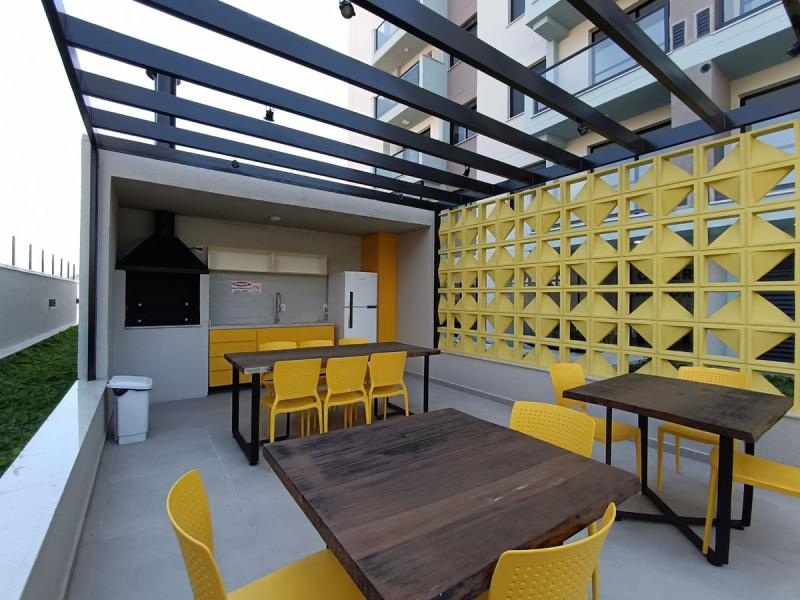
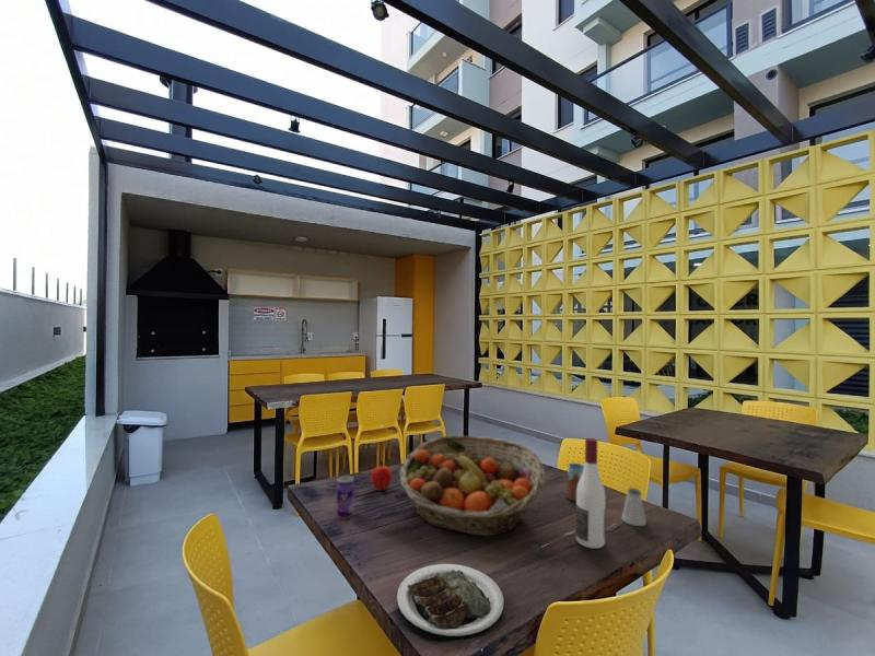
+ alcohol [575,437,607,550]
+ apple [370,465,393,492]
+ plate [396,563,504,643]
+ drinking glass [565,462,584,502]
+ saltshaker [620,487,648,527]
+ fruit basket [398,434,547,537]
+ beverage can [336,475,355,520]
